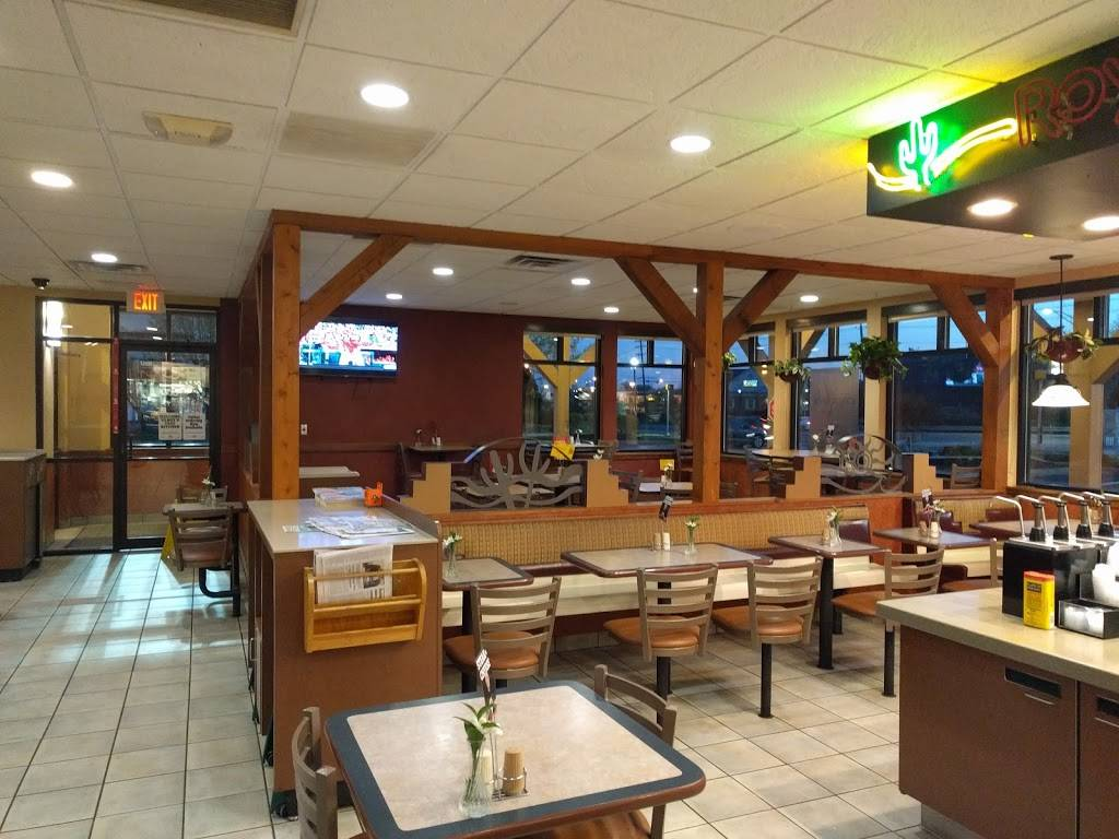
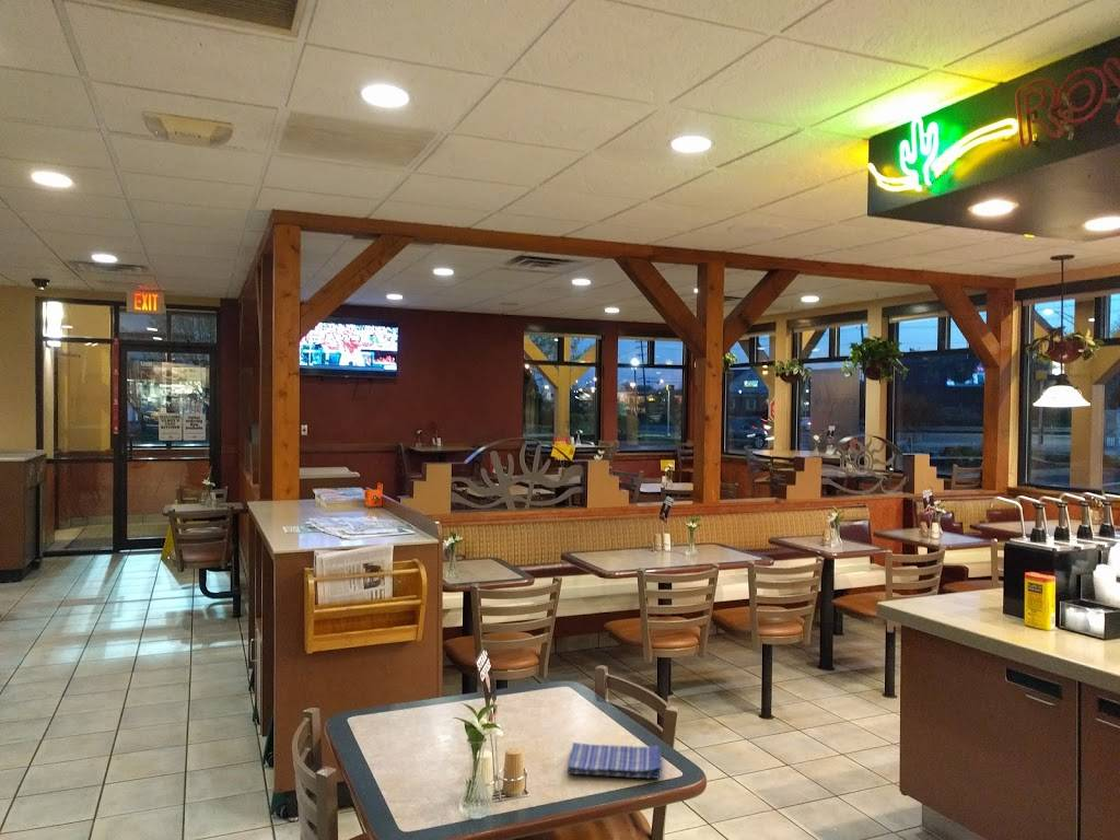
+ dish towel [567,742,663,780]
